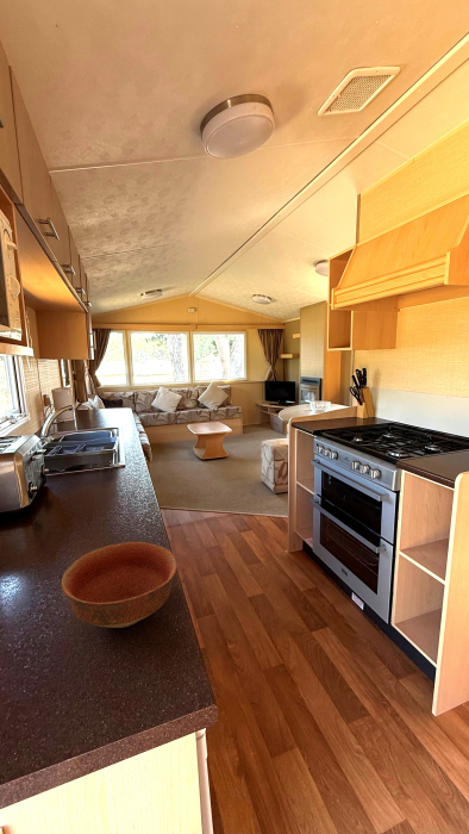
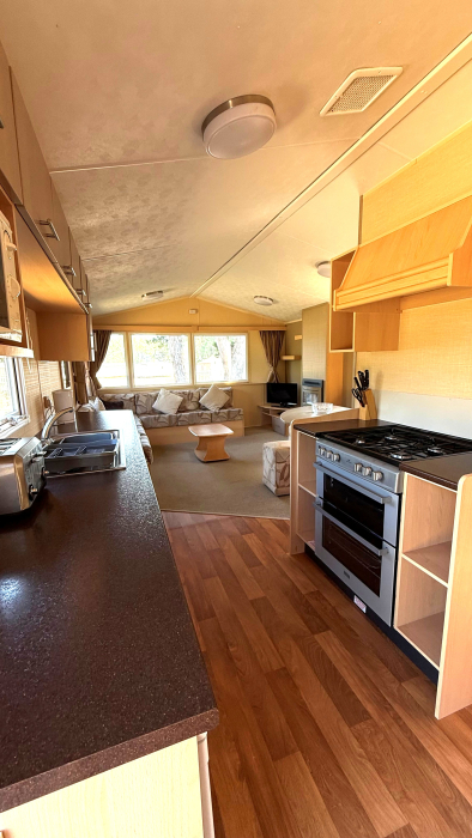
- bowl [61,541,179,629]
